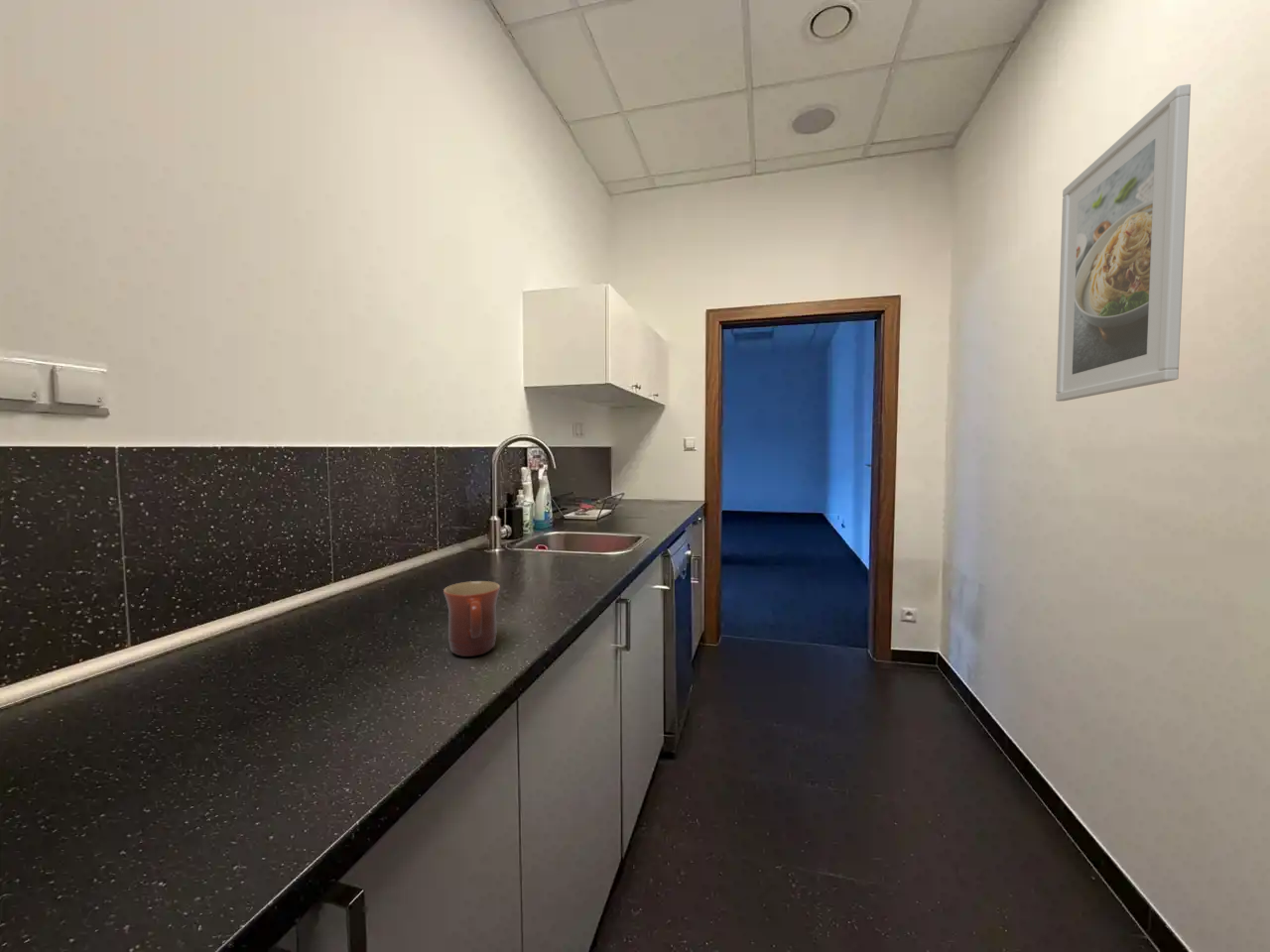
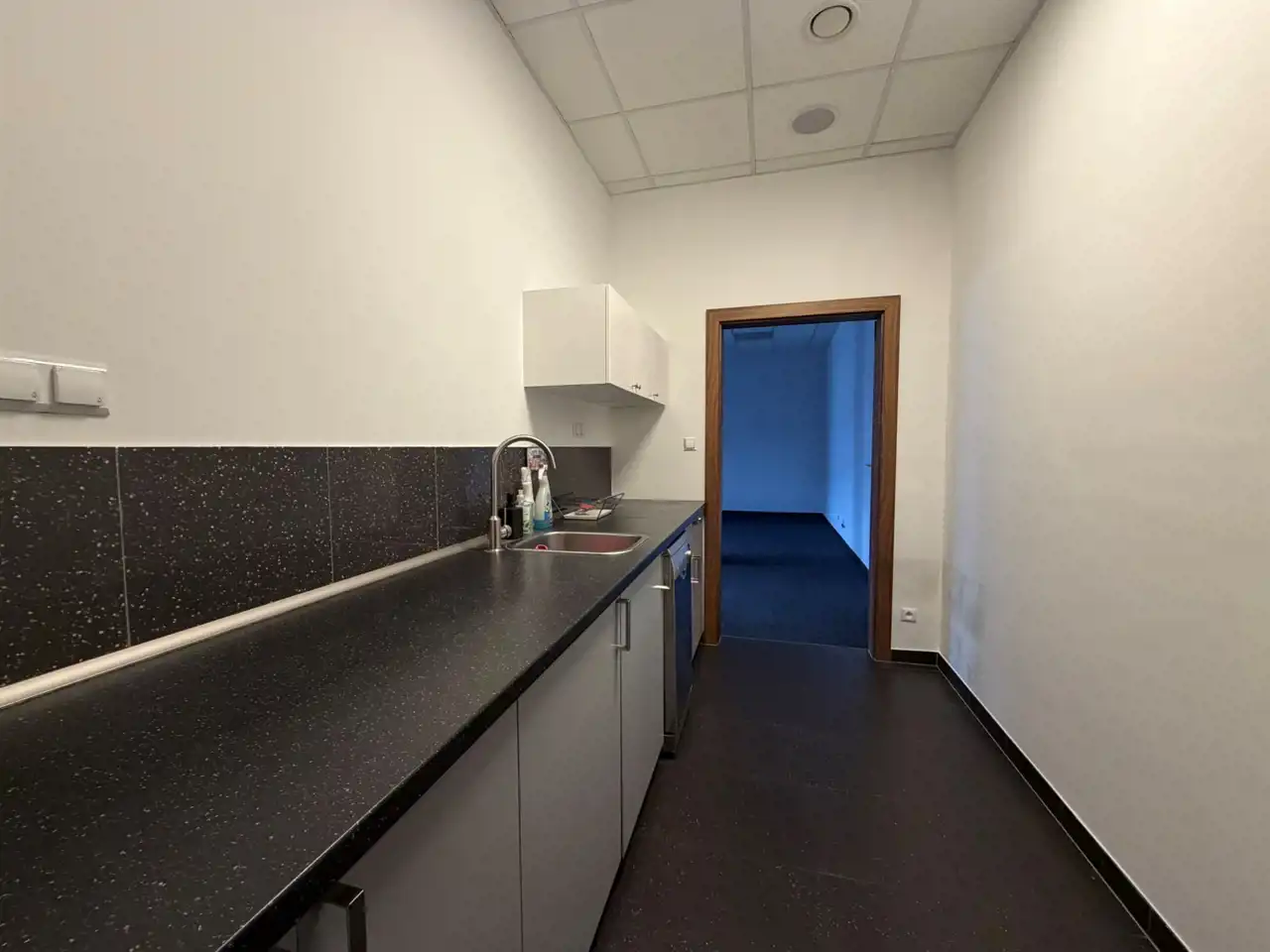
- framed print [1055,83,1192,403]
- mug [443,580,501,657]
